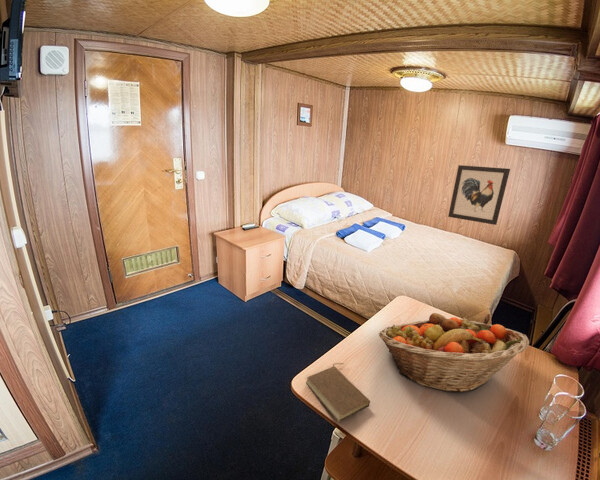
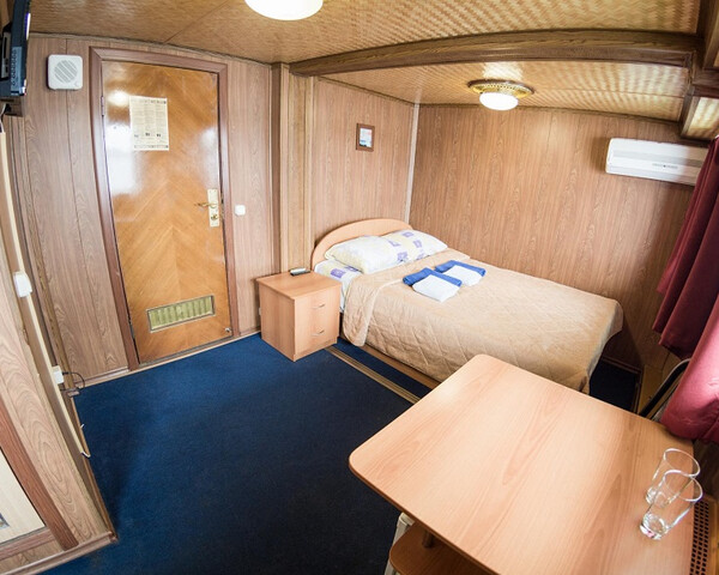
- wall art [447,164,511,226]
- book [305,362,371,423]
- fruit basket [378,312,530,393]
